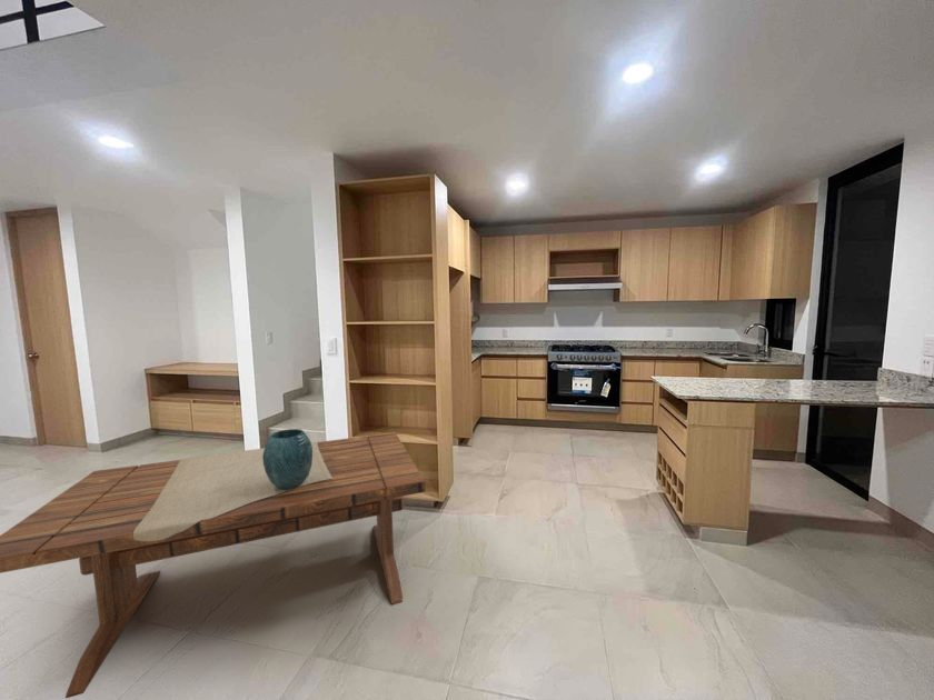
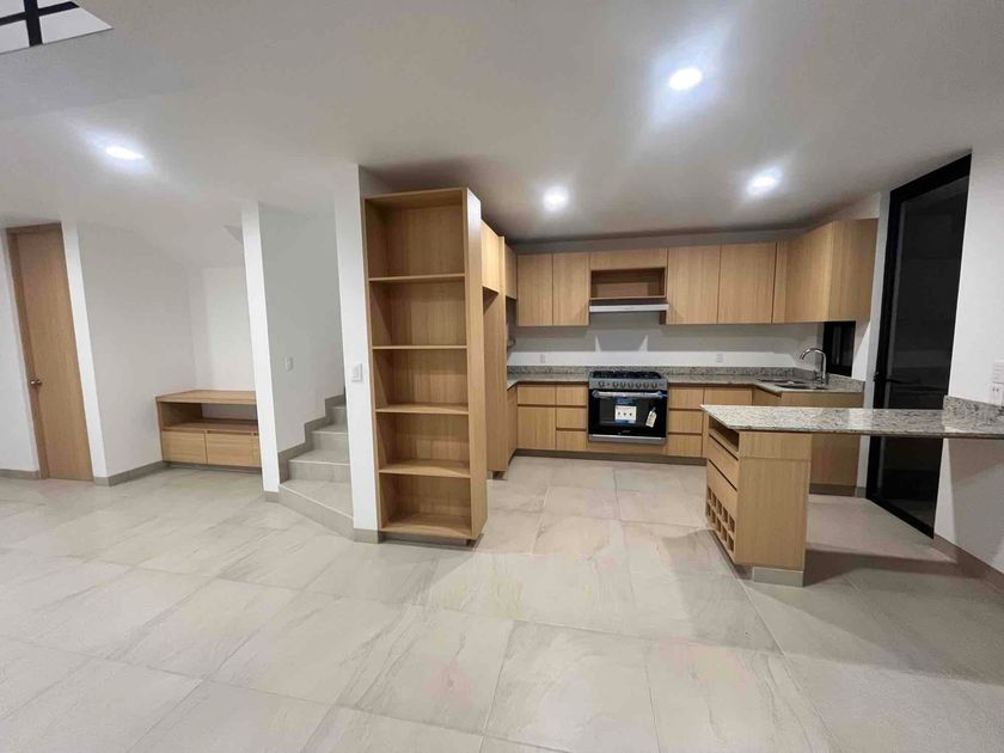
- vase [262,428,312,490]
- dining table [0,431,426,699]
